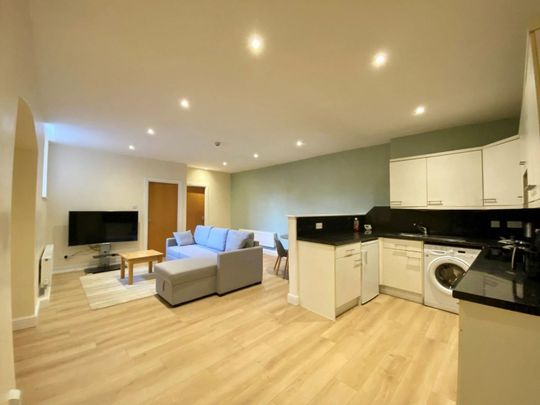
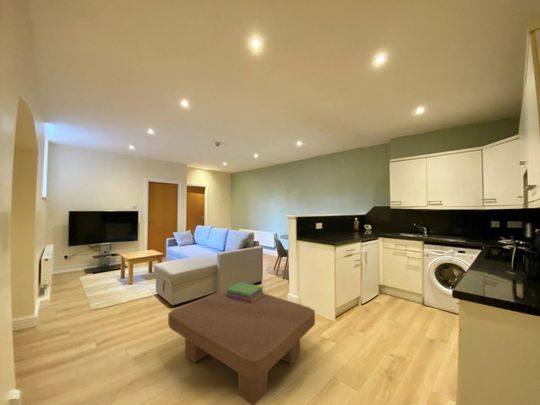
+ stack of books [226,281,265,303]
+ coffee table [167,287,316,405]
